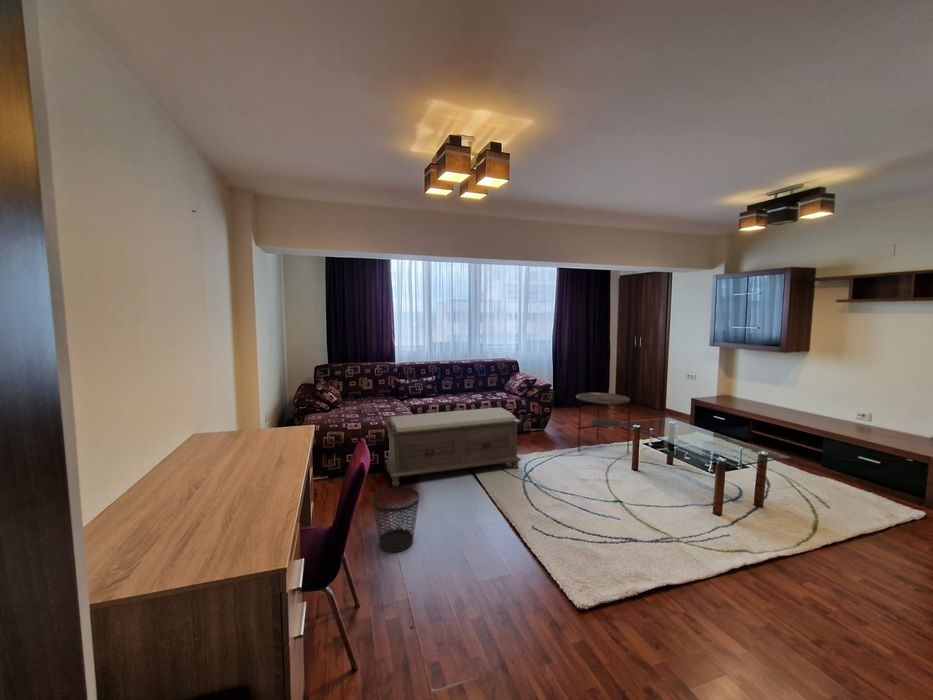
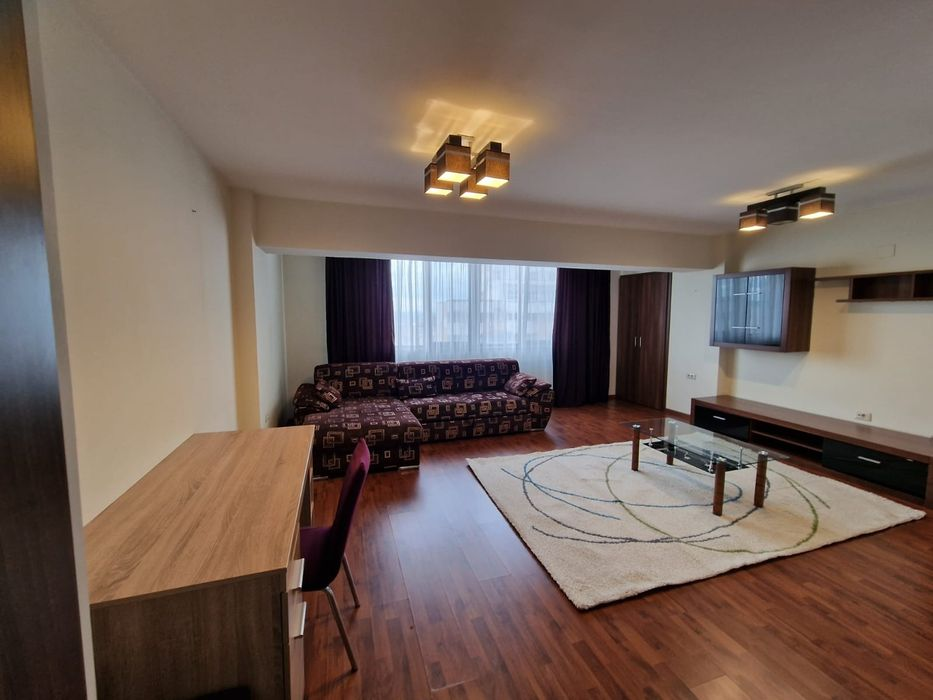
- wastebasket [371,486,420,553]
- side table [575,391,631,455]
- bench [383,406,522,487]
